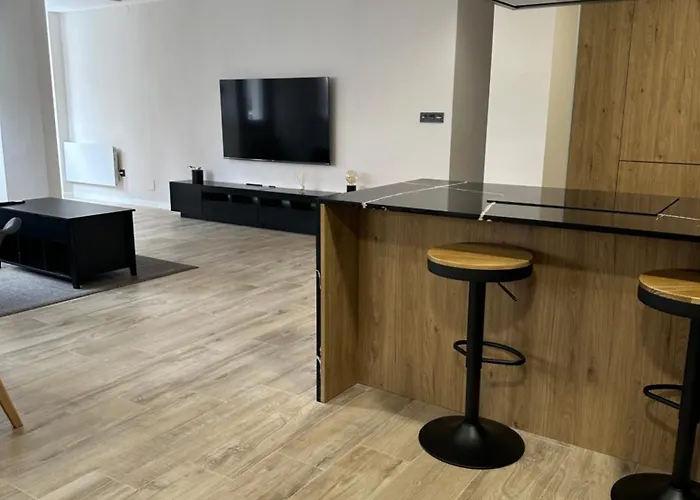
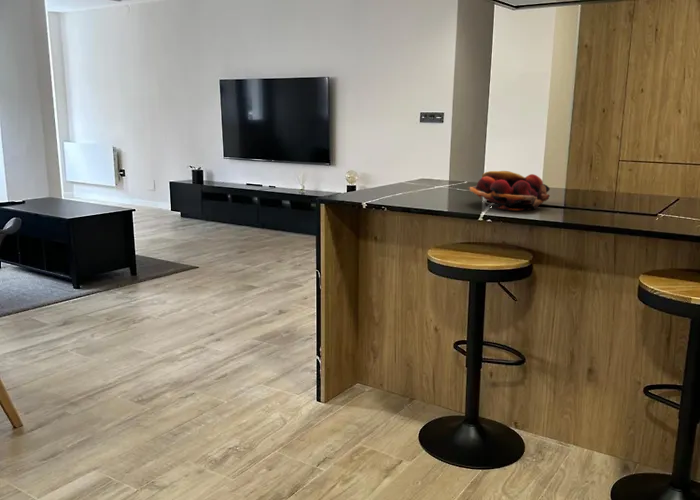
+ fruit basket [467,170,551,211]
